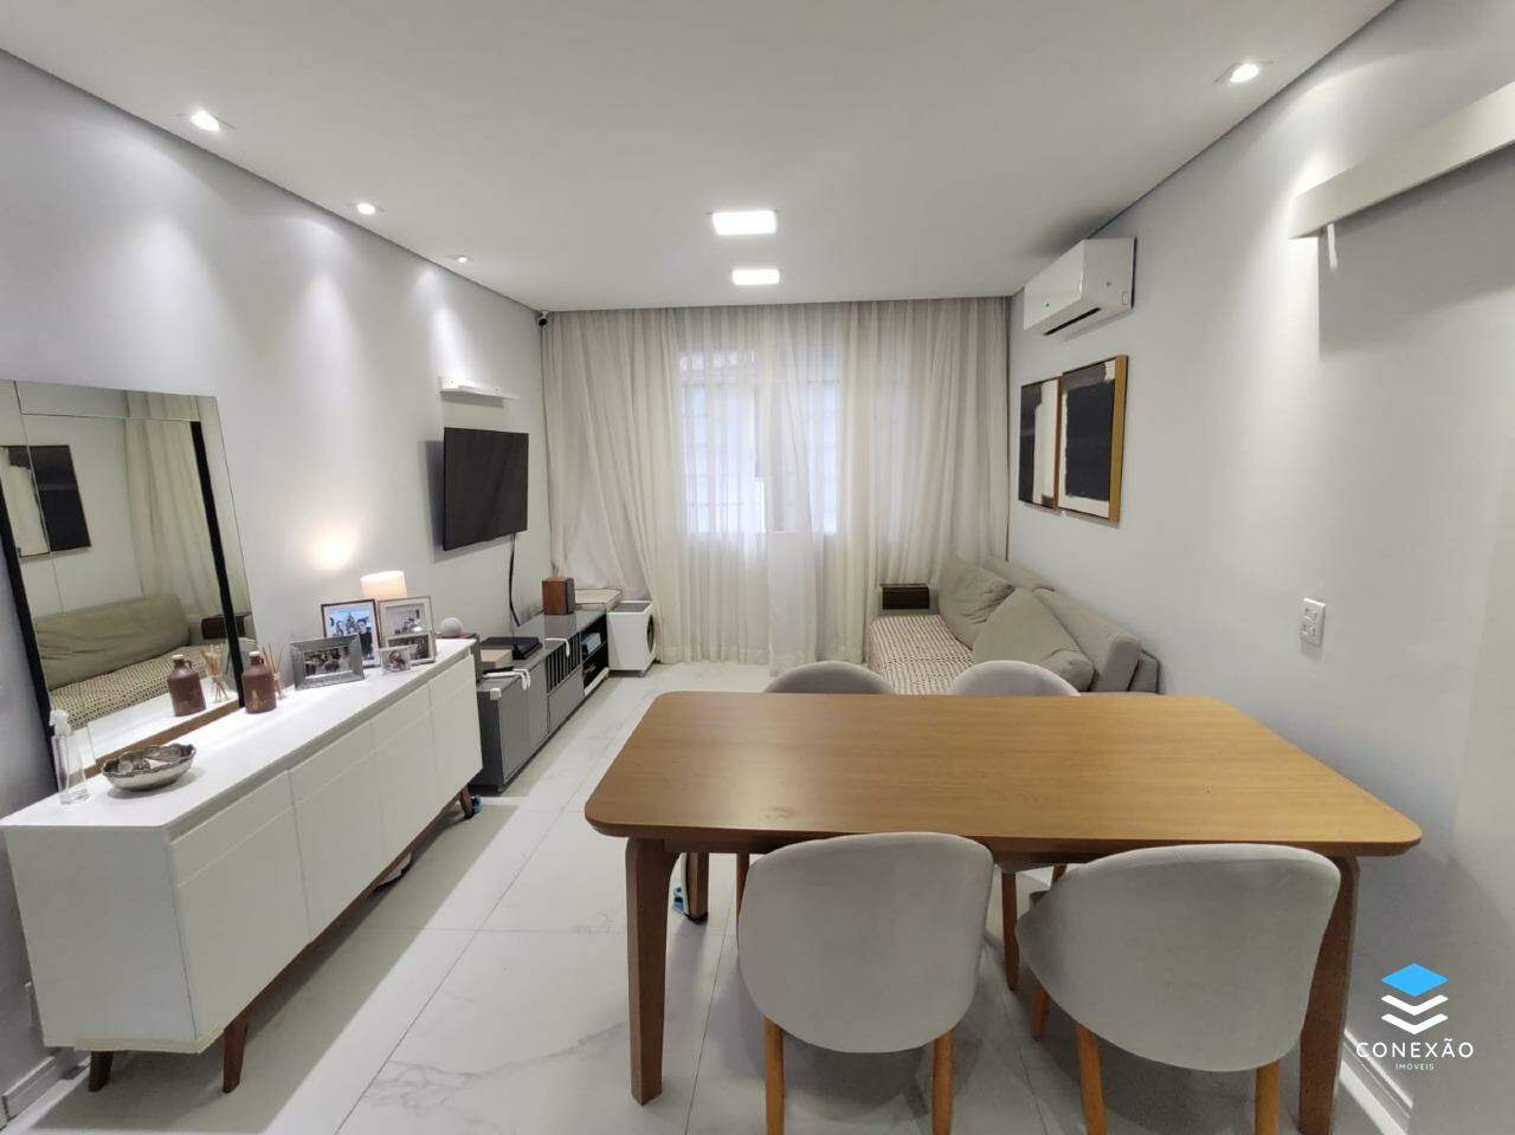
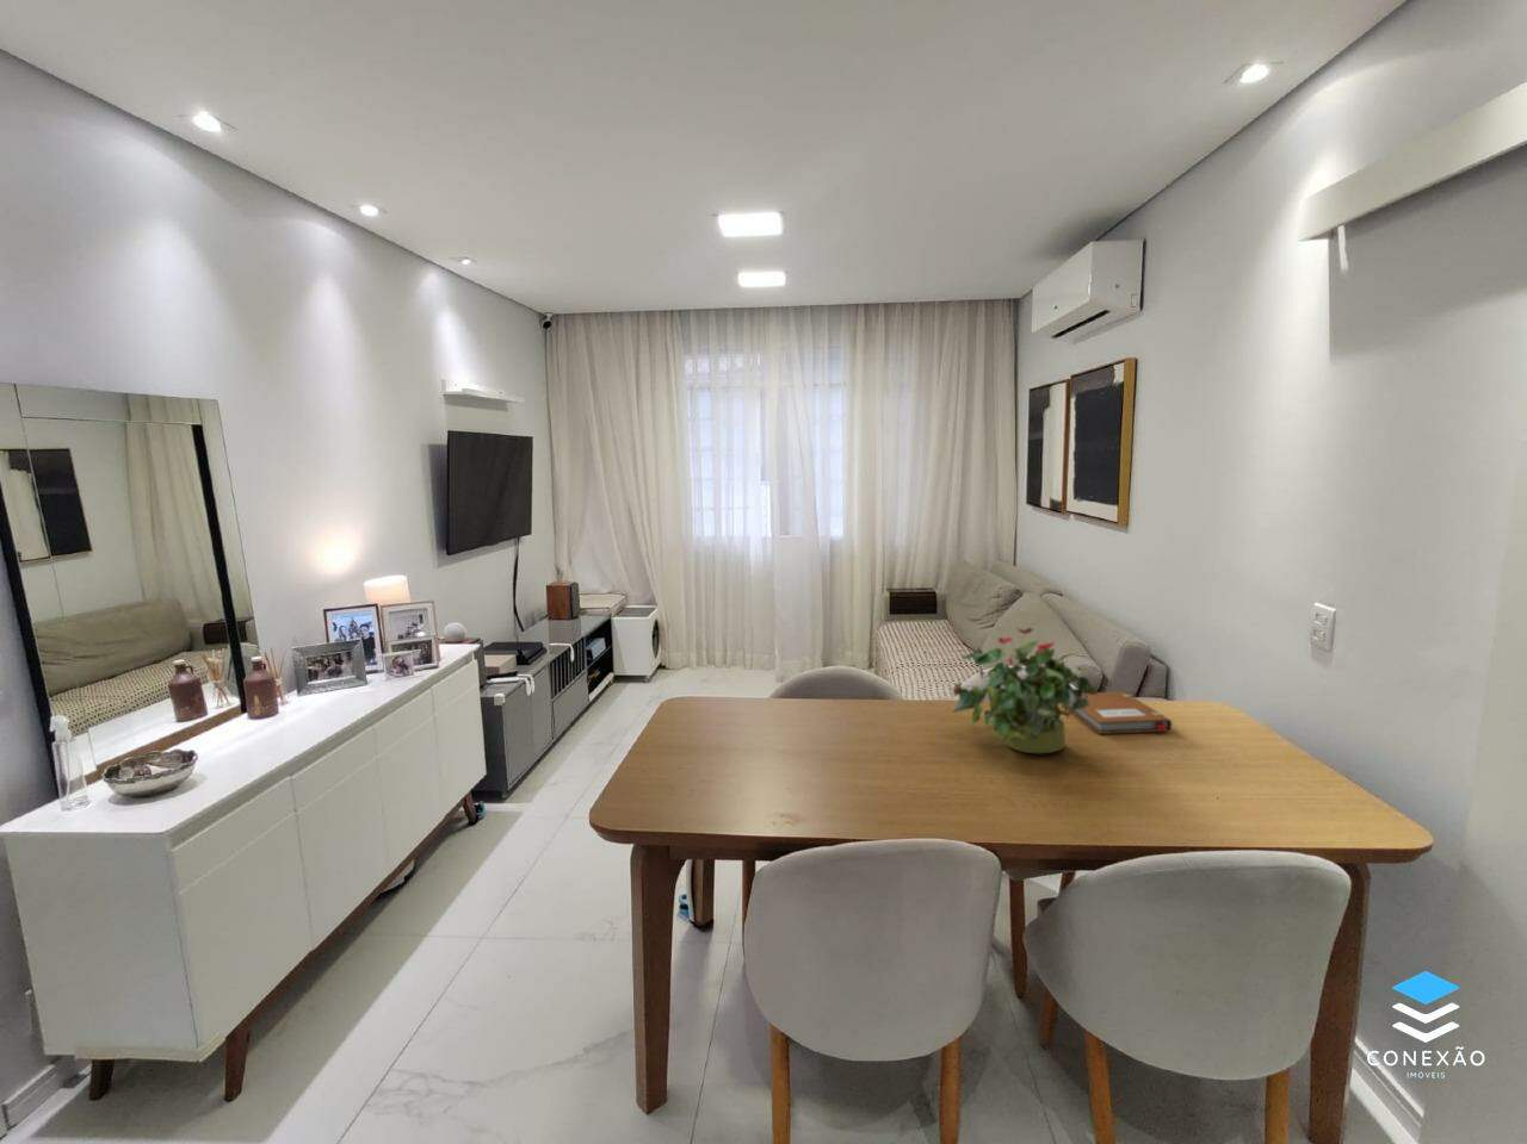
+ notebook [1060,690,1172,735]
+ potted plant [950,627,1099,755]
